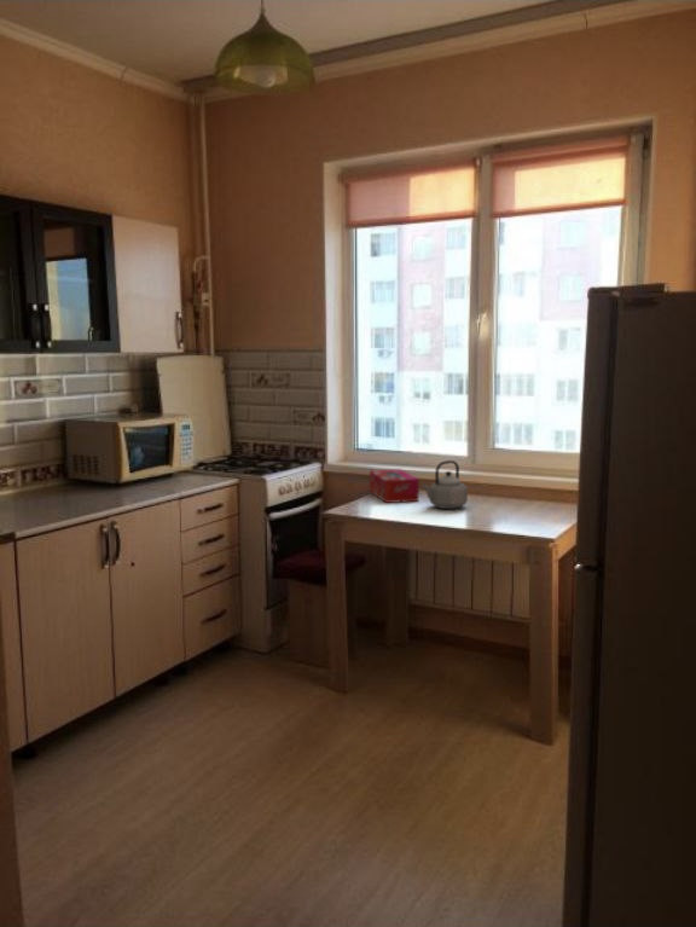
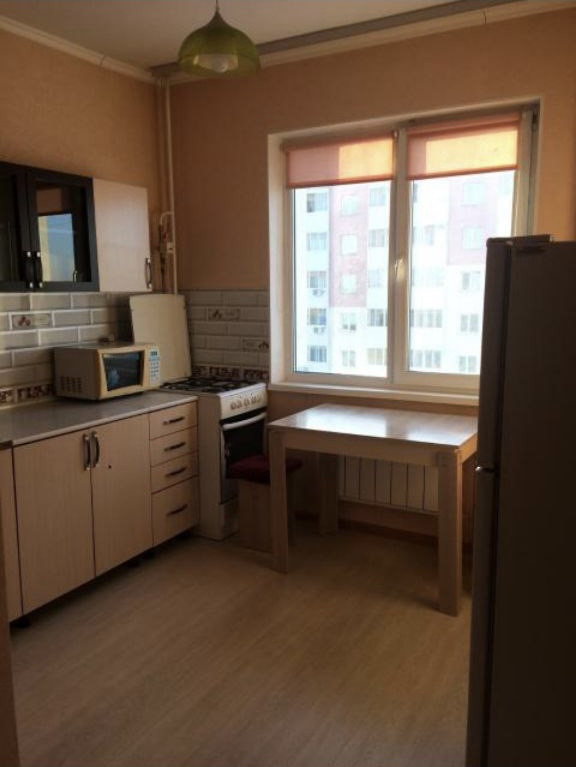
- teapot [420,459,469,510]
- tissue box [369,468,420,504]
